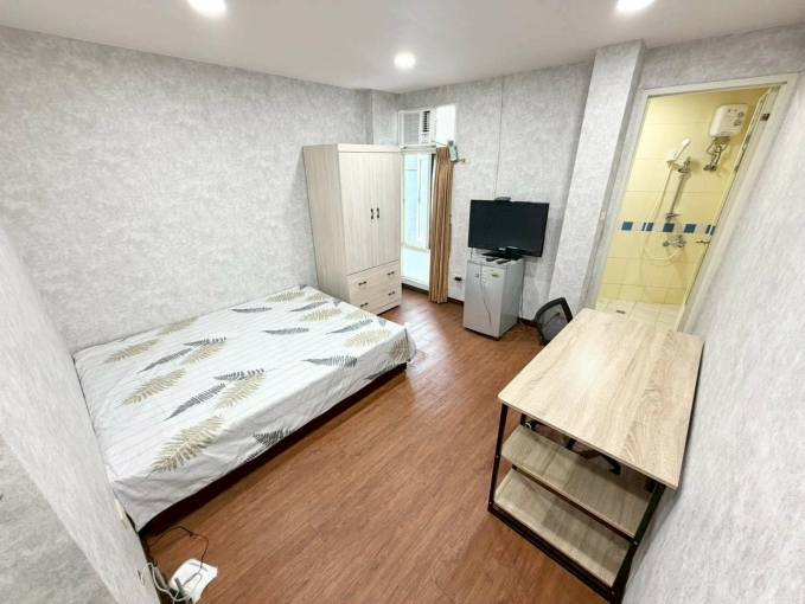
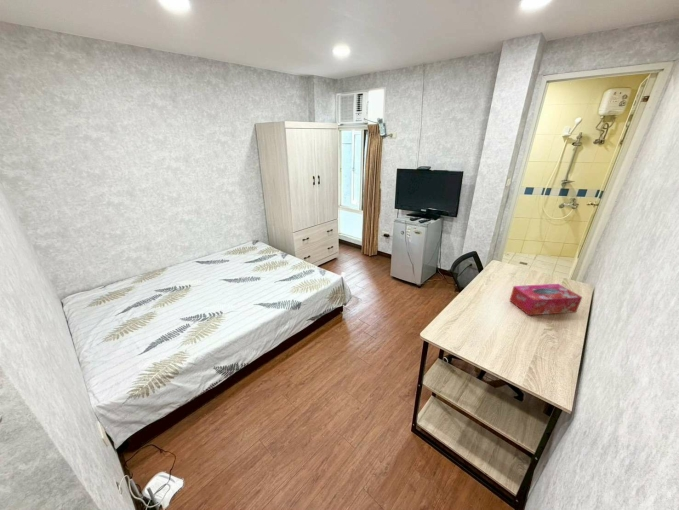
+ tissue box [508,283,583,316]
